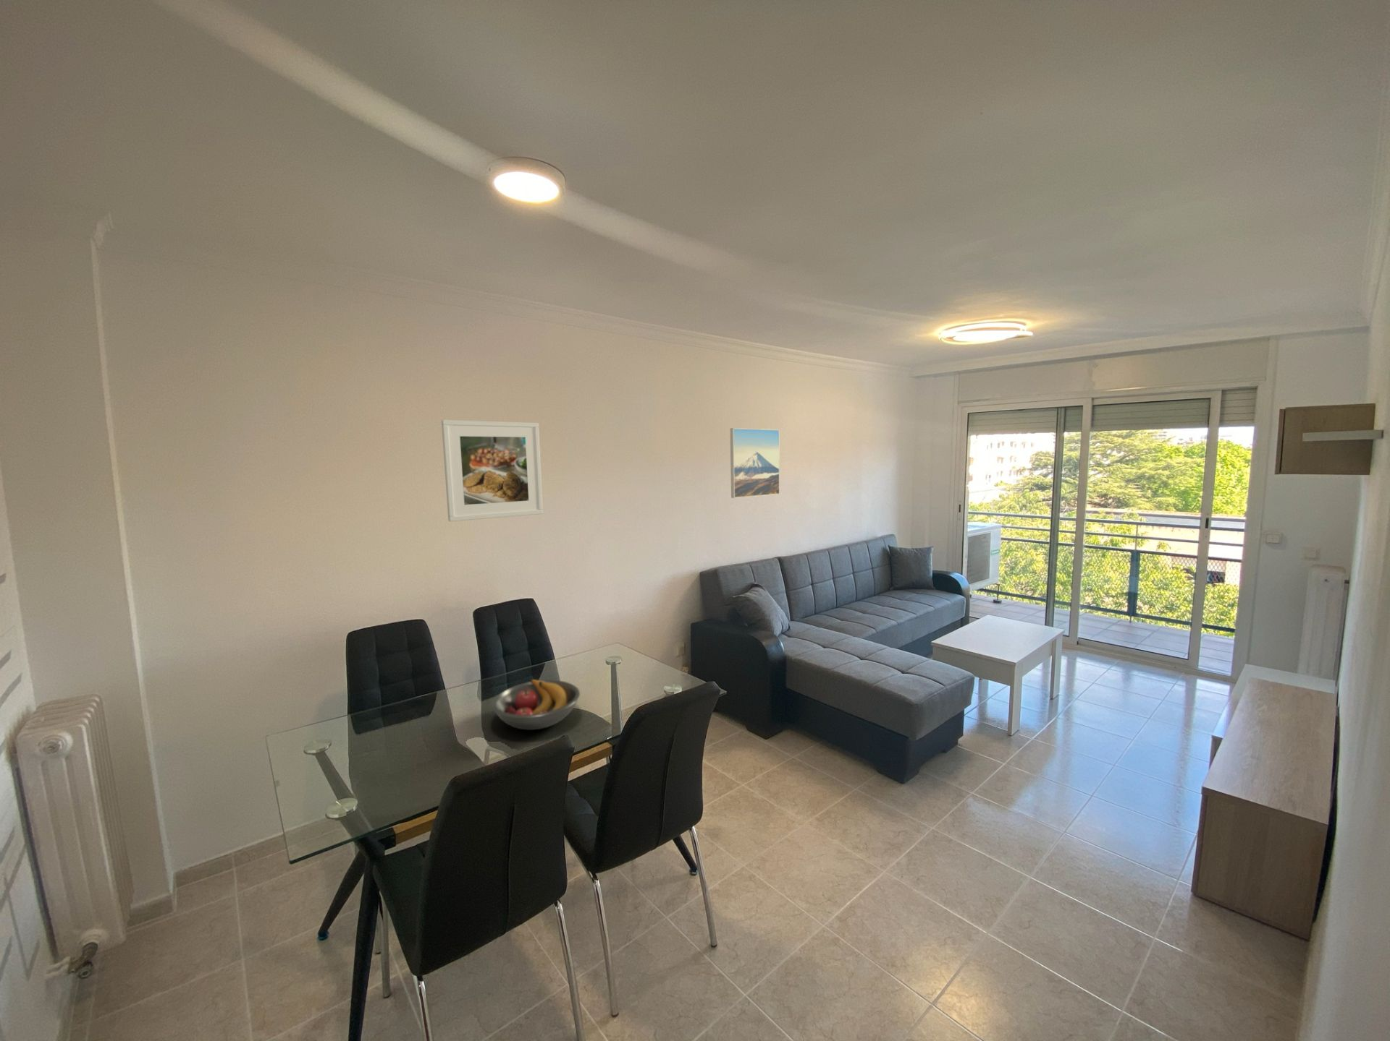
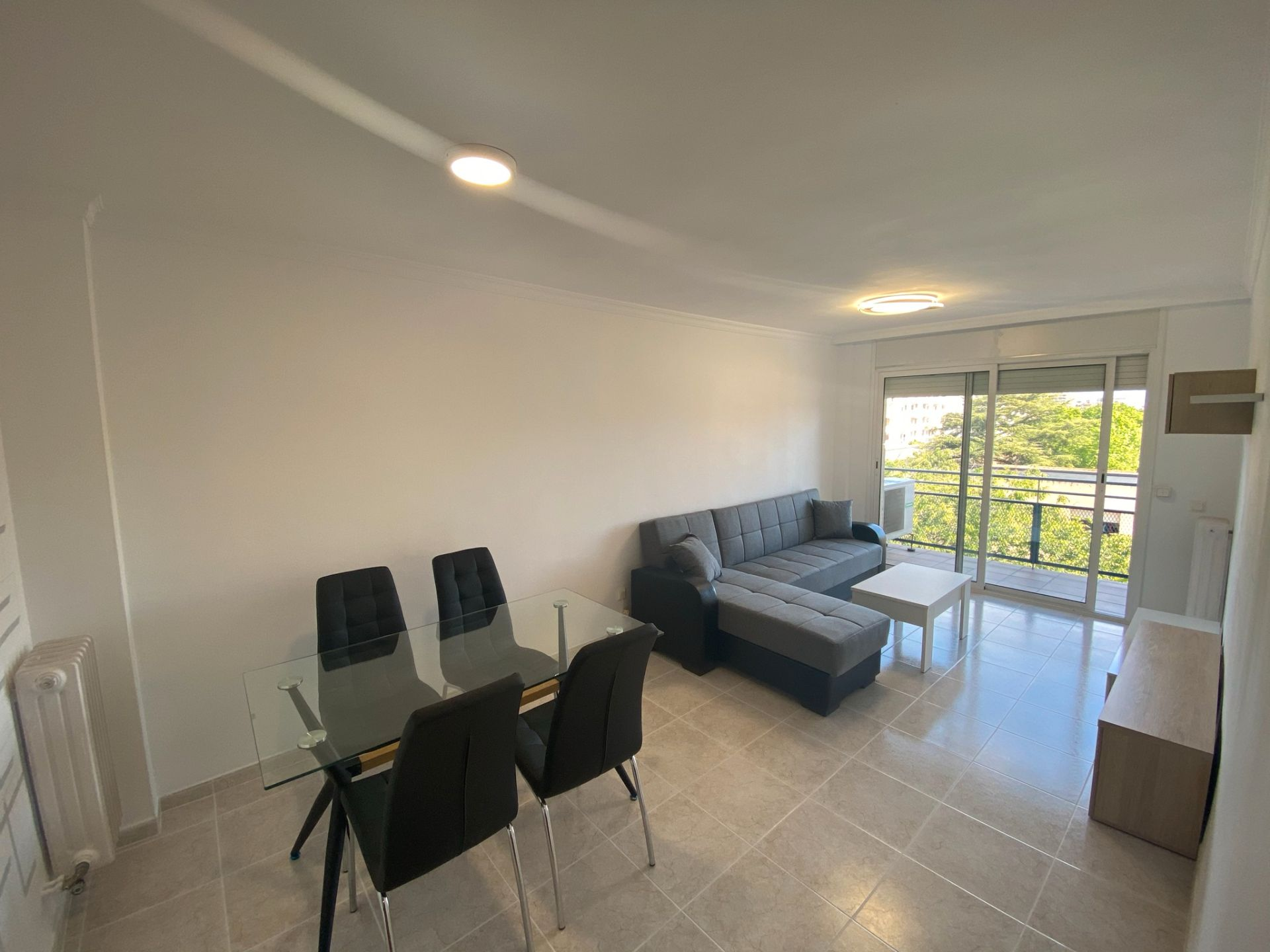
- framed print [730,428,780,499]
- fruit bowl [490,678,580,730]
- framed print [441,419,544,522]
